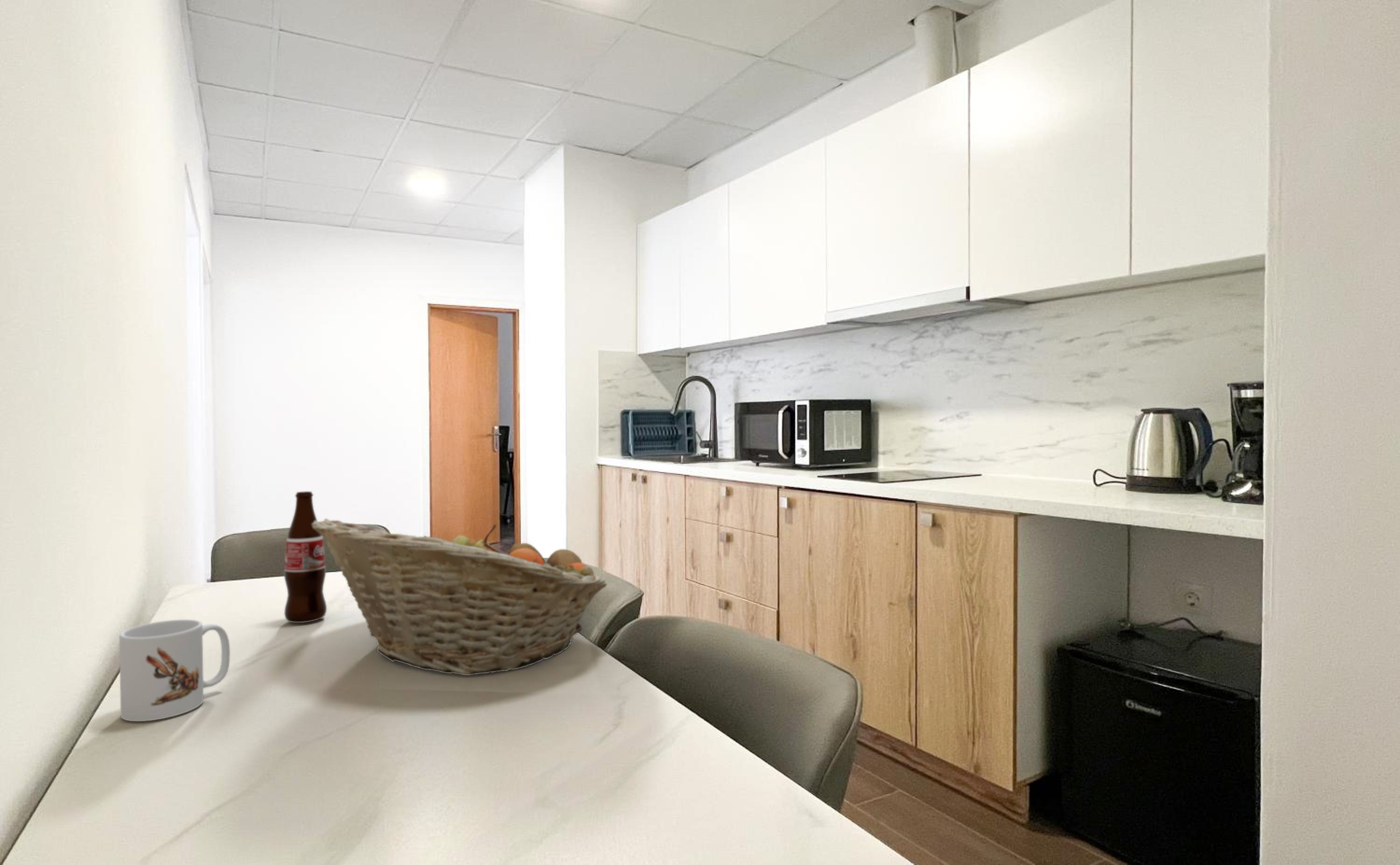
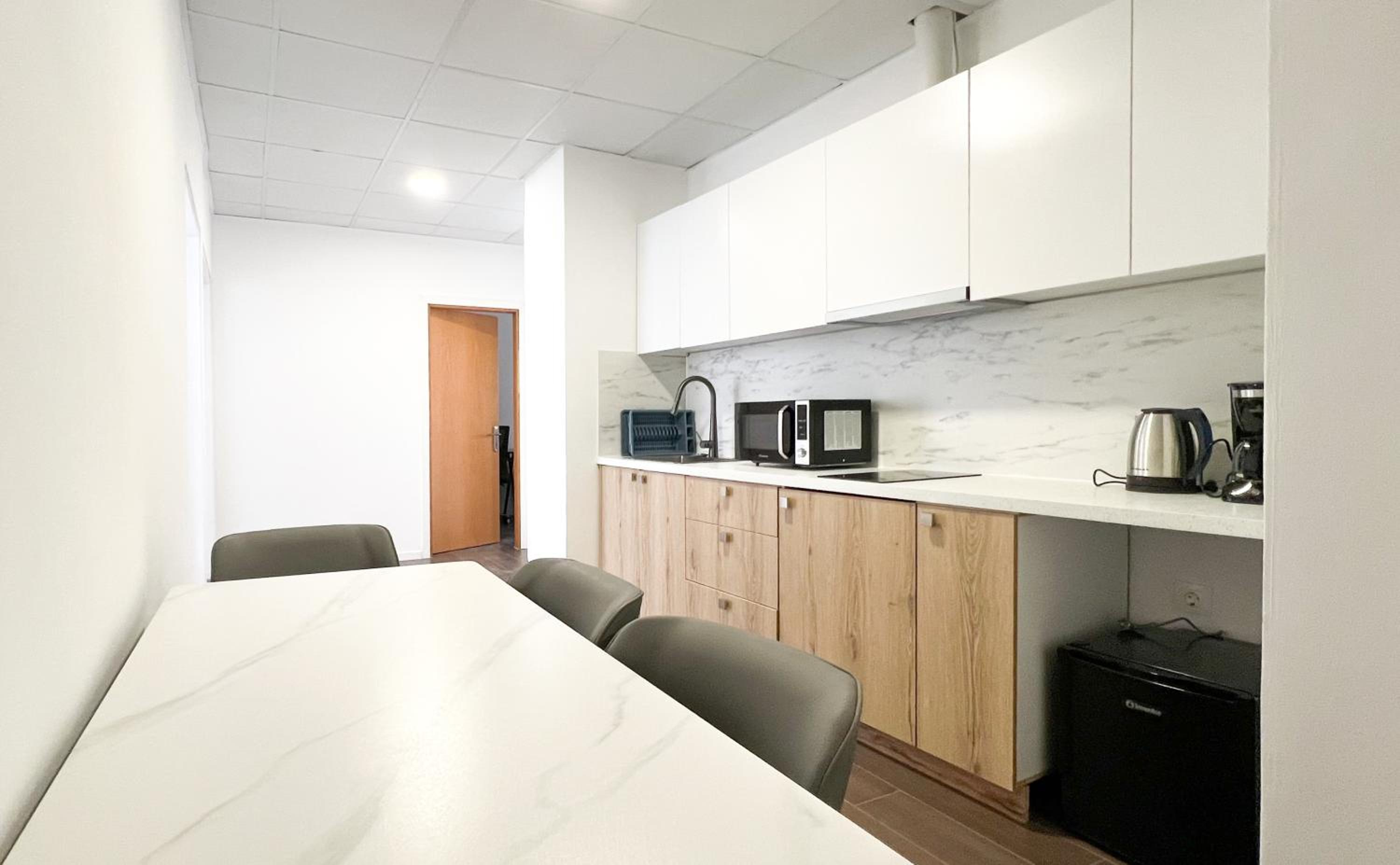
- bottle [284,491,327,623]
- mug [119,619,231,722]
- fruit basket [312,518,608,676]
